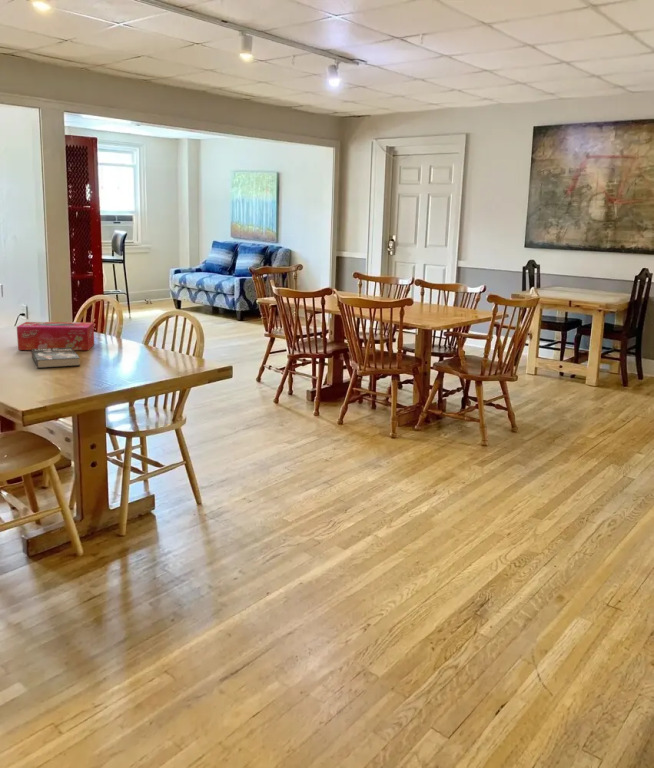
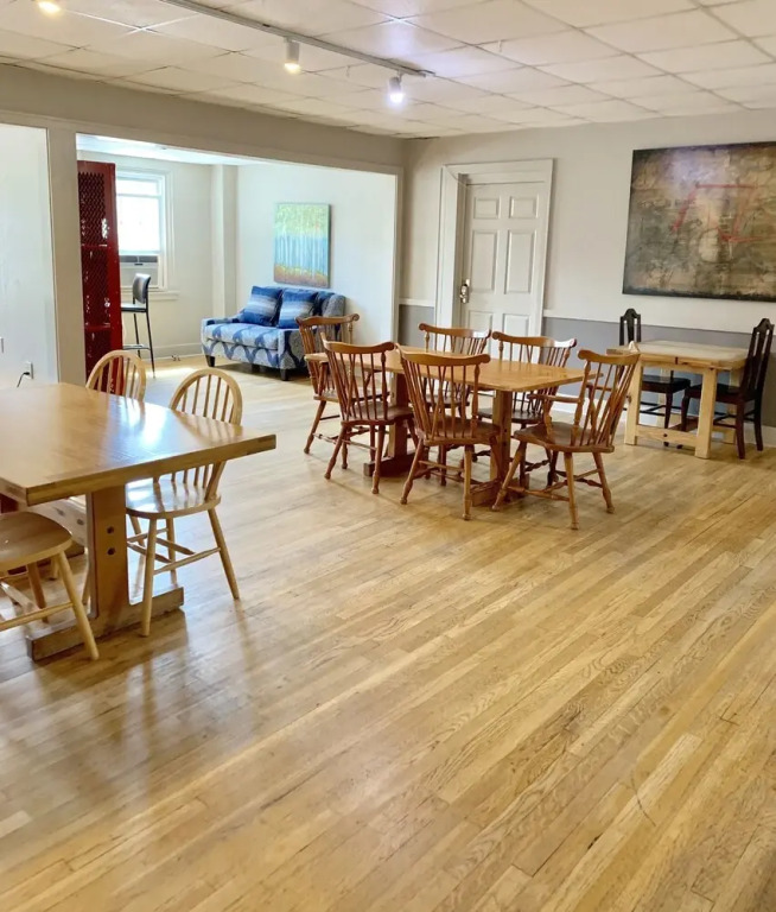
- tissue box [16,321,95,351]
- book [31,347,81,369]
